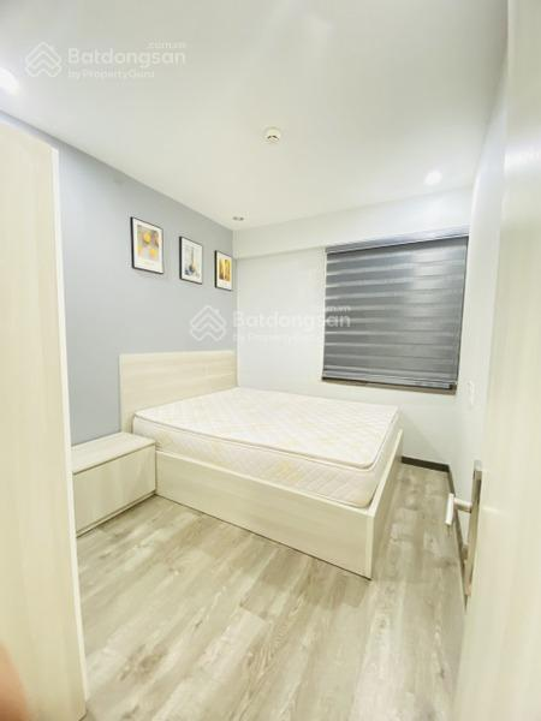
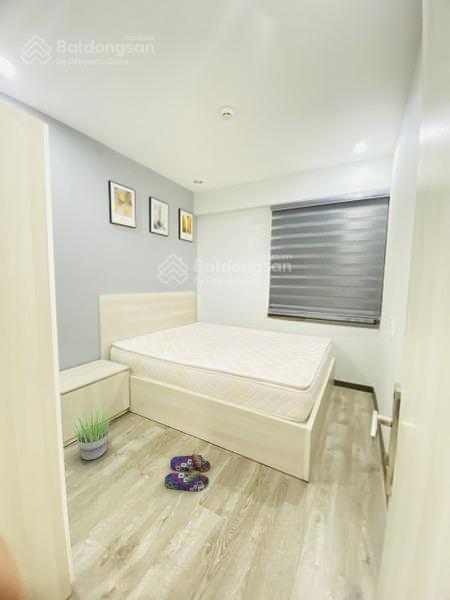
+ potted plant [64,404,116,461]
+ slippers [164,453,211,492]
